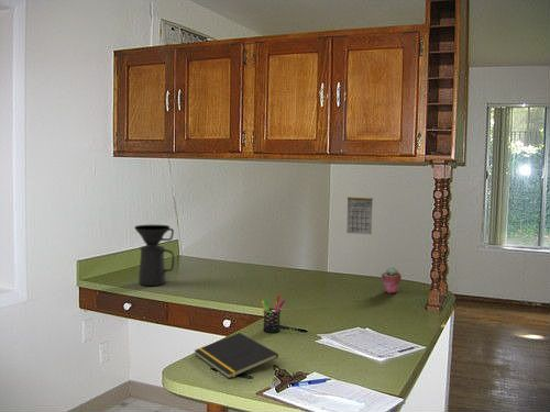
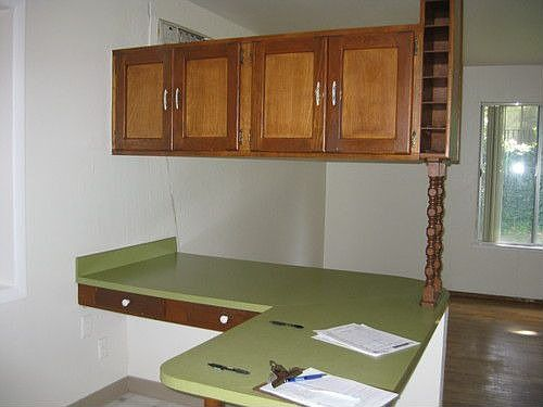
- potted succulent [381,266,403,294]
- pen holder [261,294,286,334]
- calendar [345,189,374,235]
- notepad [194,332,279,380]
- coffee maker [133,224,175,287]
